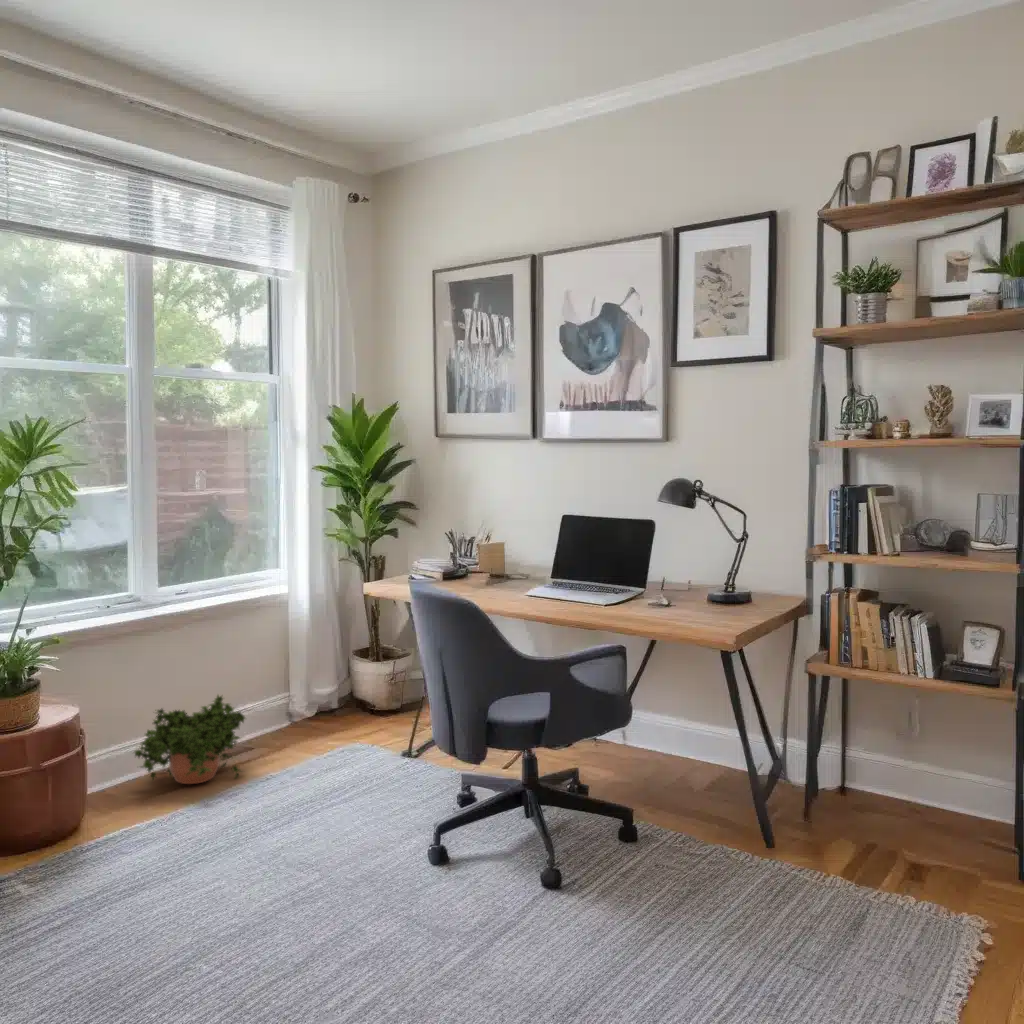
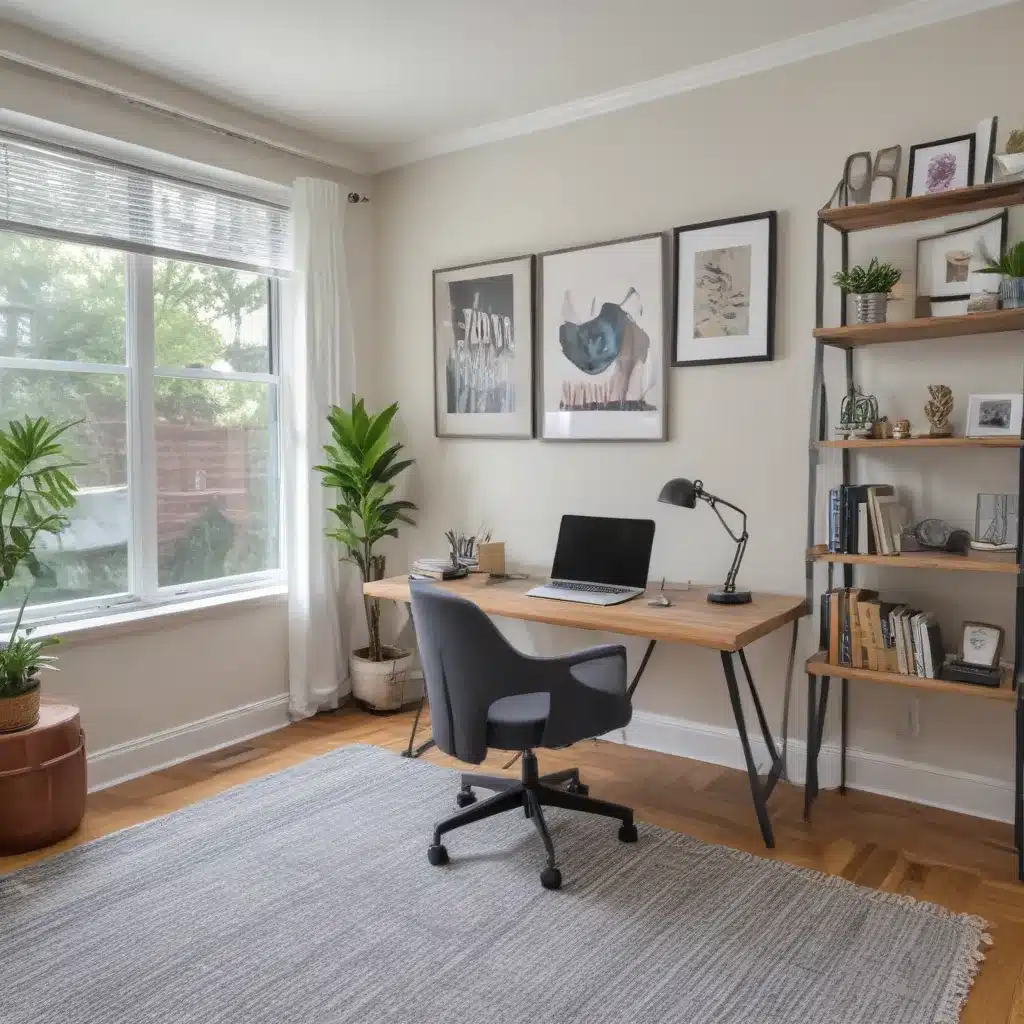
- potted plant [132,693,247,785]
